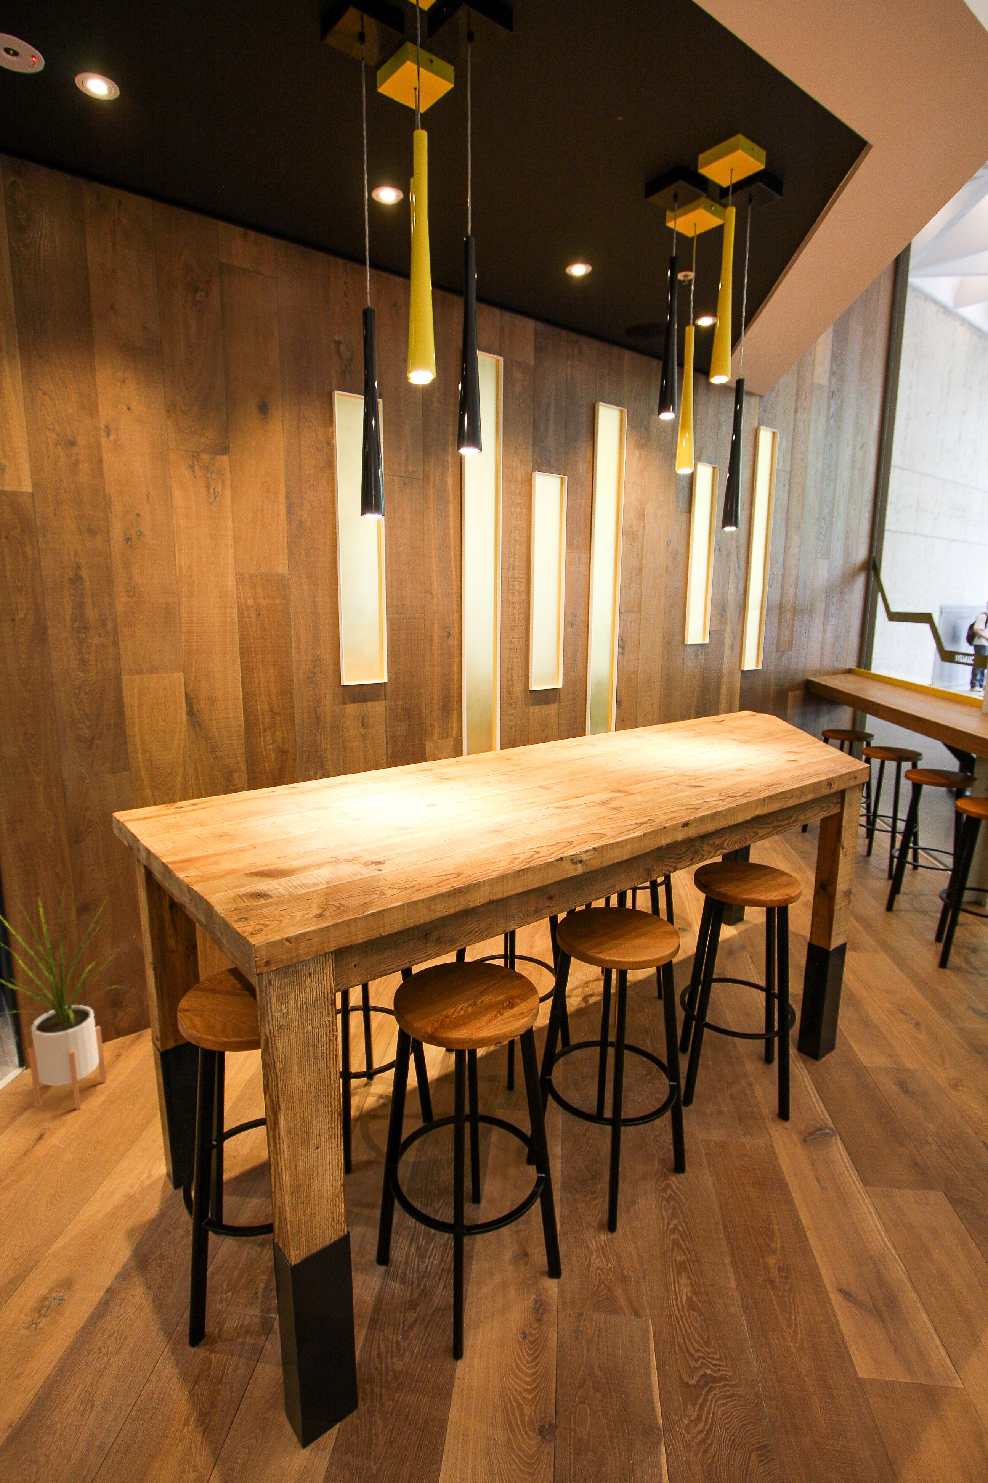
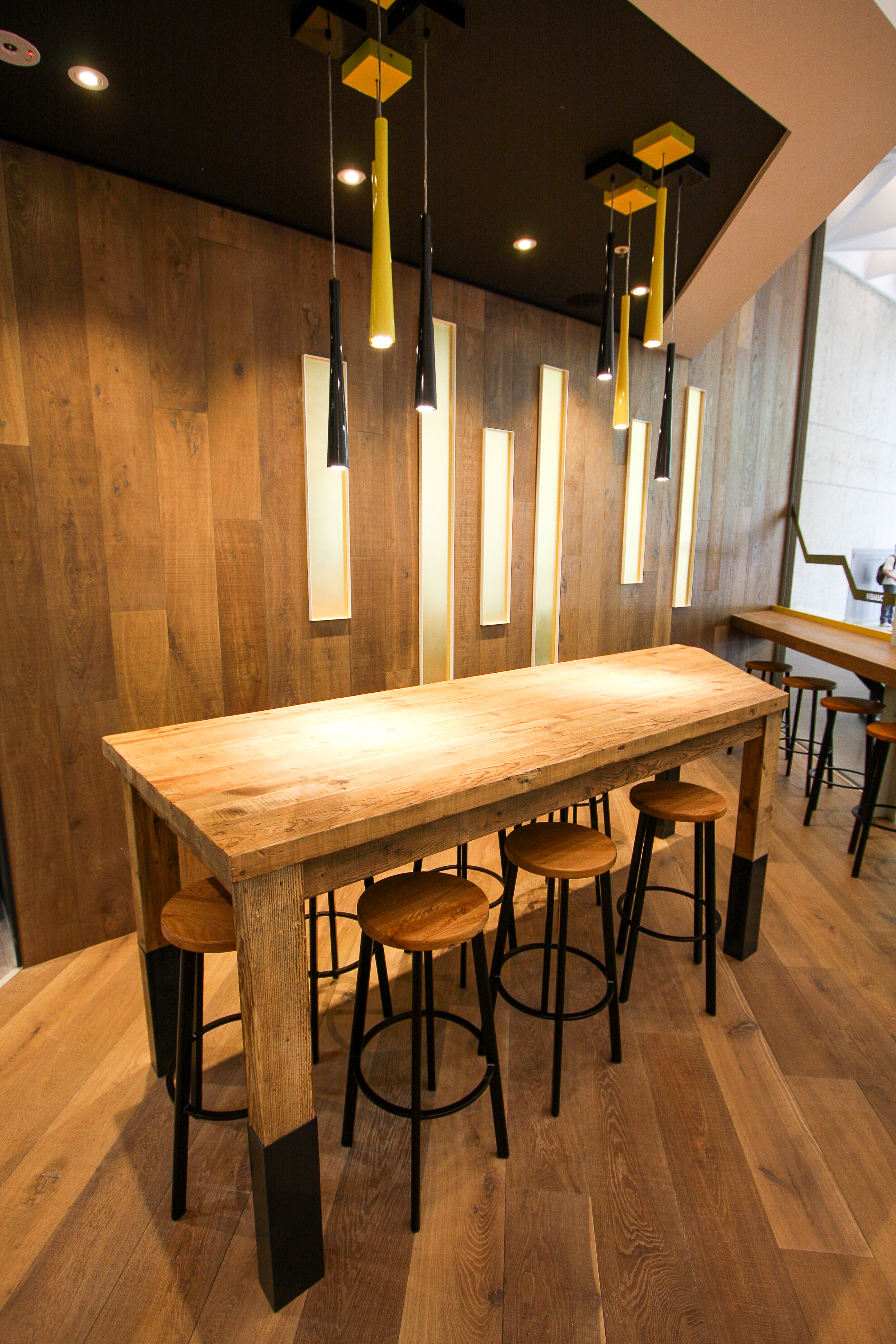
- house plant [0,883,125,1110]
